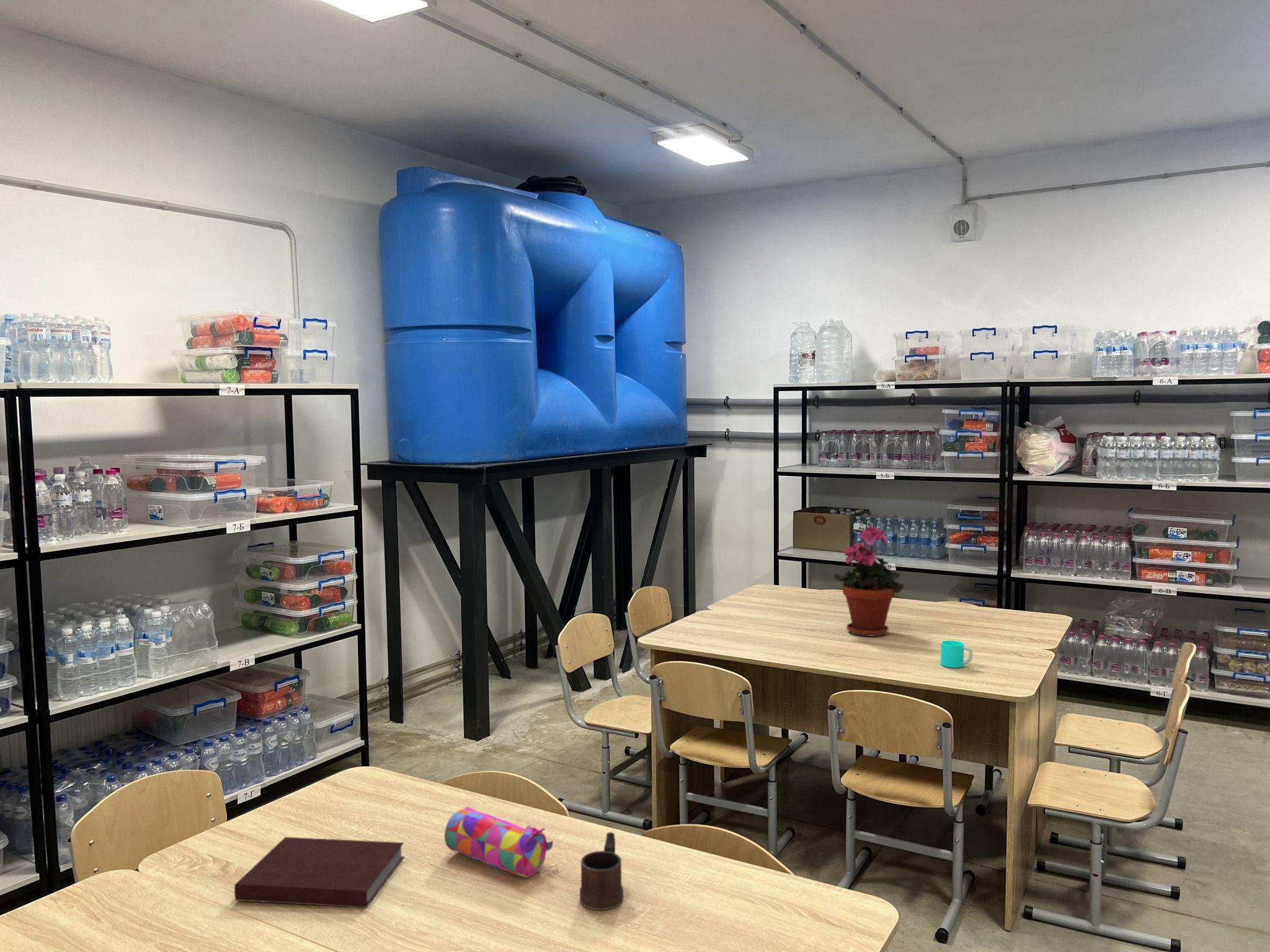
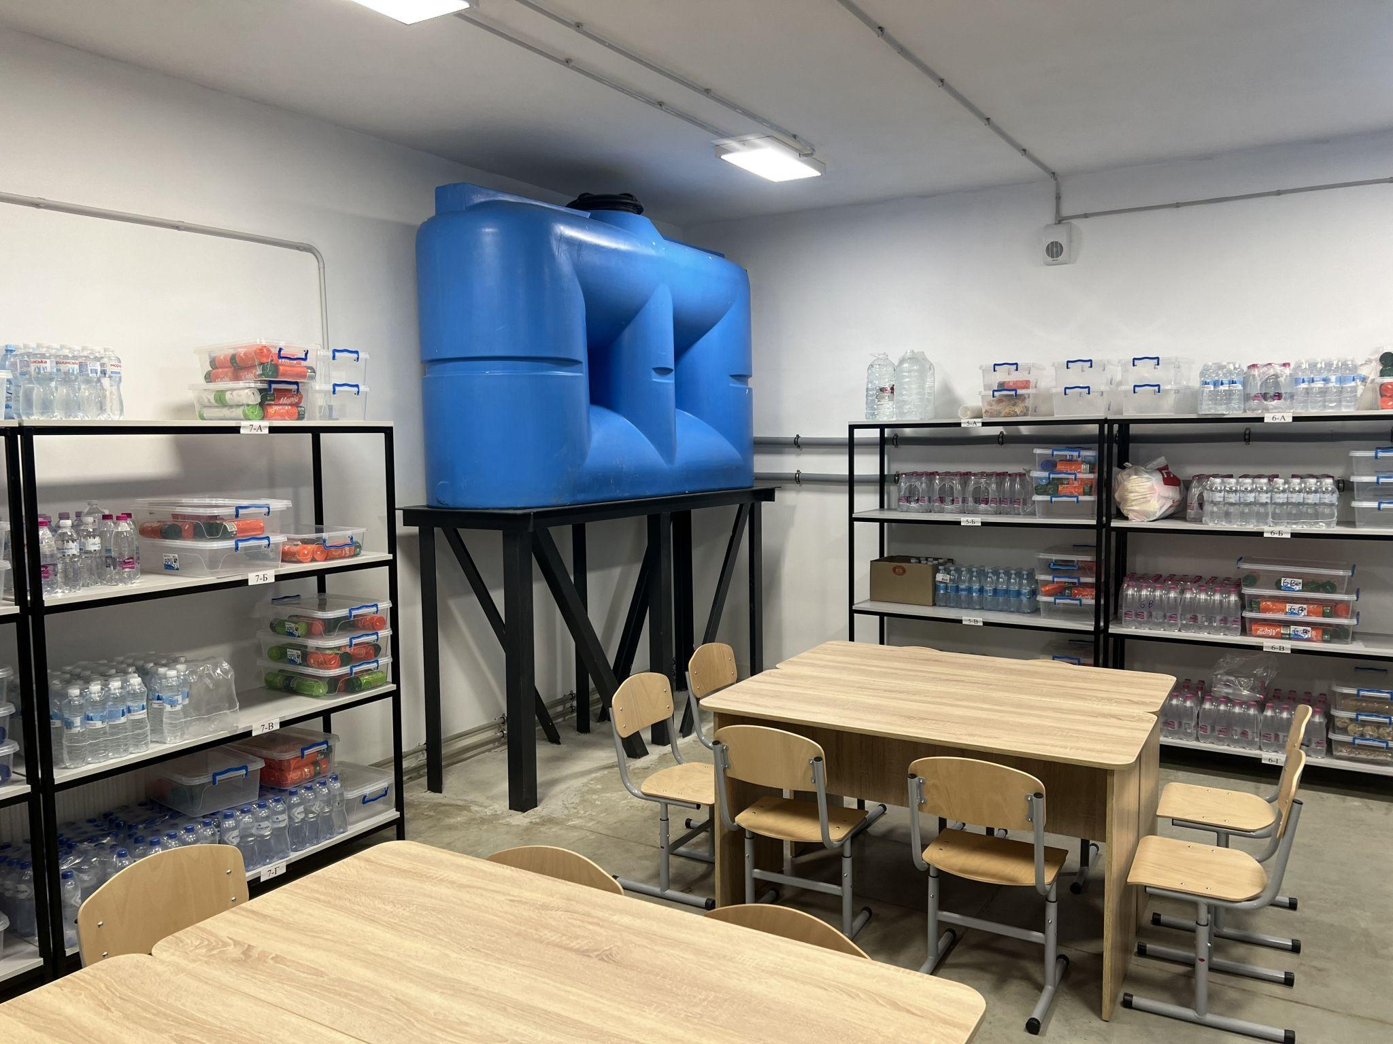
- cup [940,640,973,668]
- notebook [234,836,405,909]
- mug [579,831,624,910]
- potted plant [833,525,904,637]
- pencil case [444,806,554,878]
